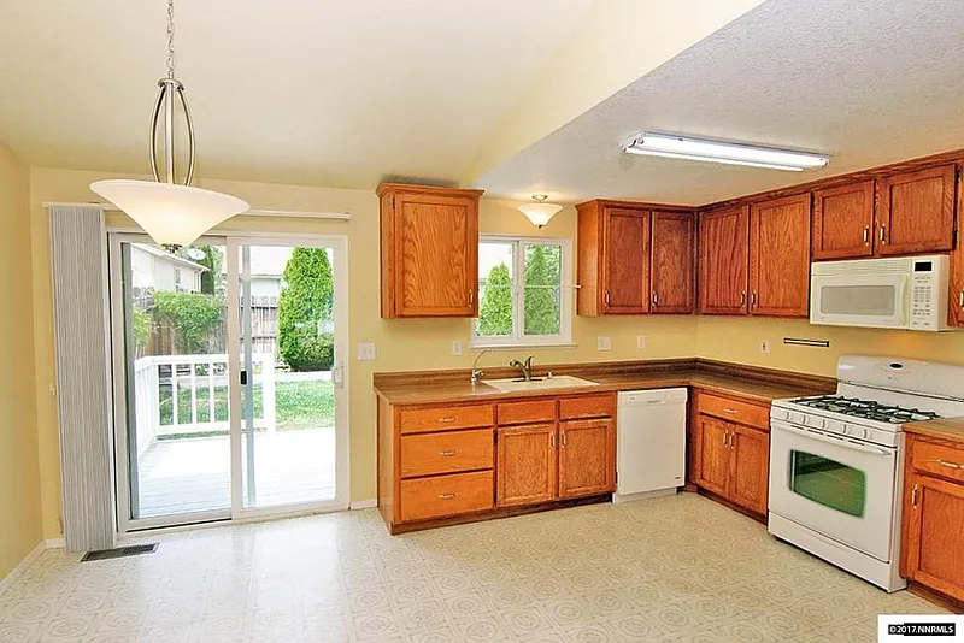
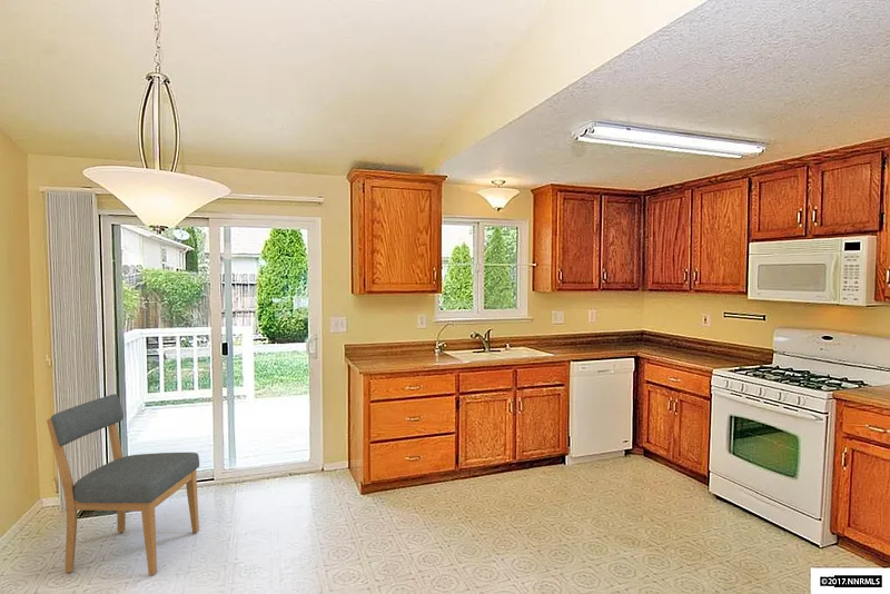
+ chair [46,393,200,576]
